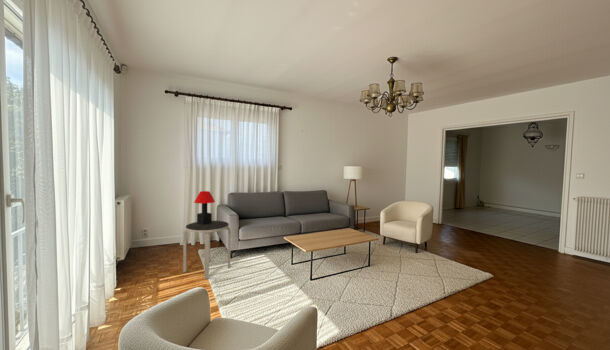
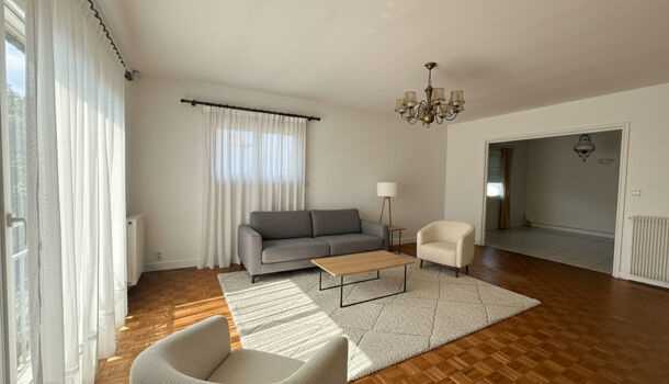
- table lamp [193,190,216,225]
- side table [182,220,232,280]
